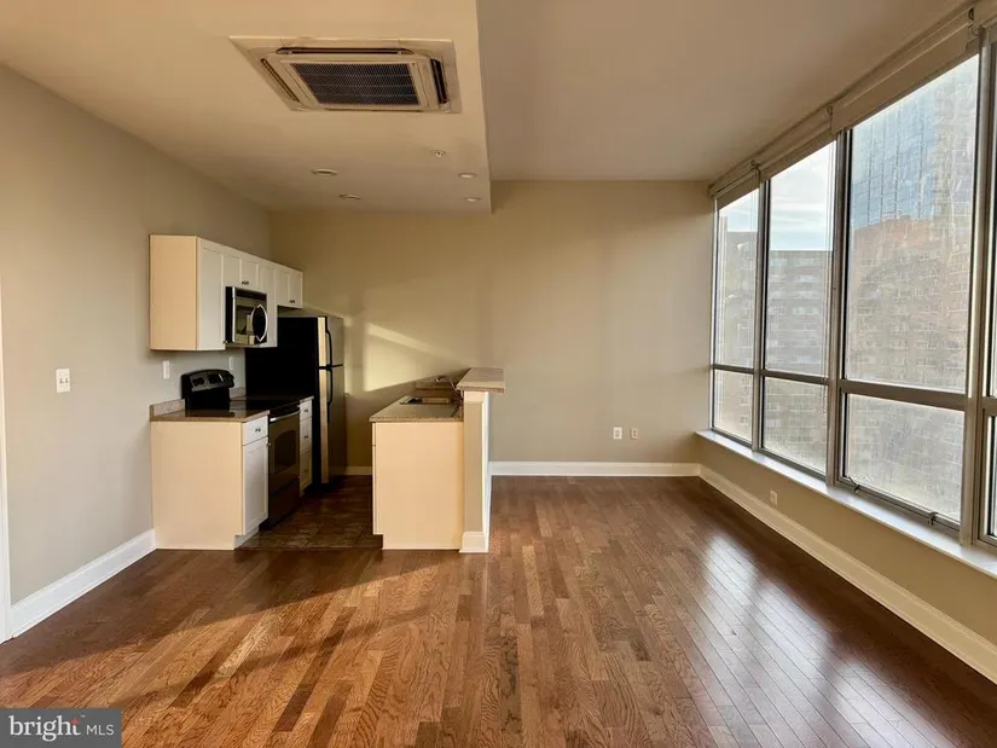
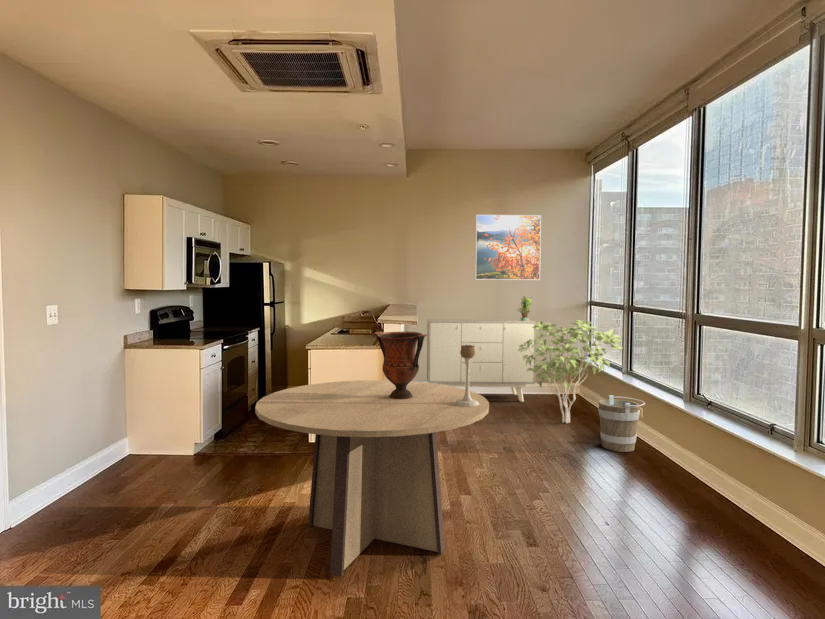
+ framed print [474,214,542,281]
+ shrub [518,319,624,424]
+ sideboard [426,318,537,403]
+ bucket [597,394,646,453]
+ potted plant [516,294,534,321]
+ candle holder [455,345,479,407]
+ dining table [254,379,490,578]
+ vase [373,331,427,399]
